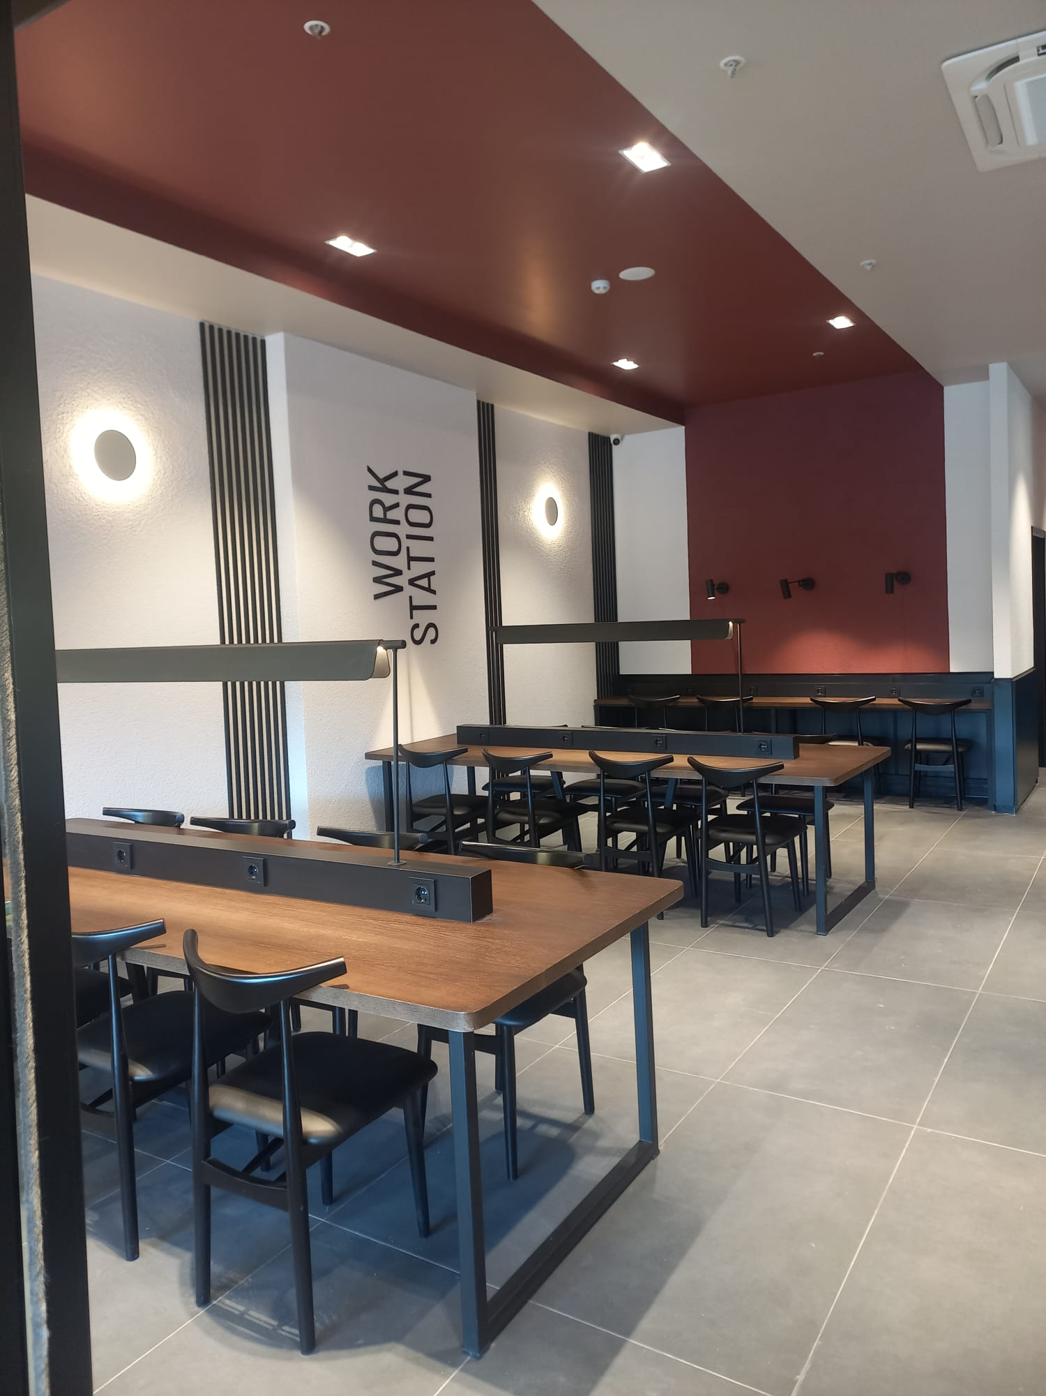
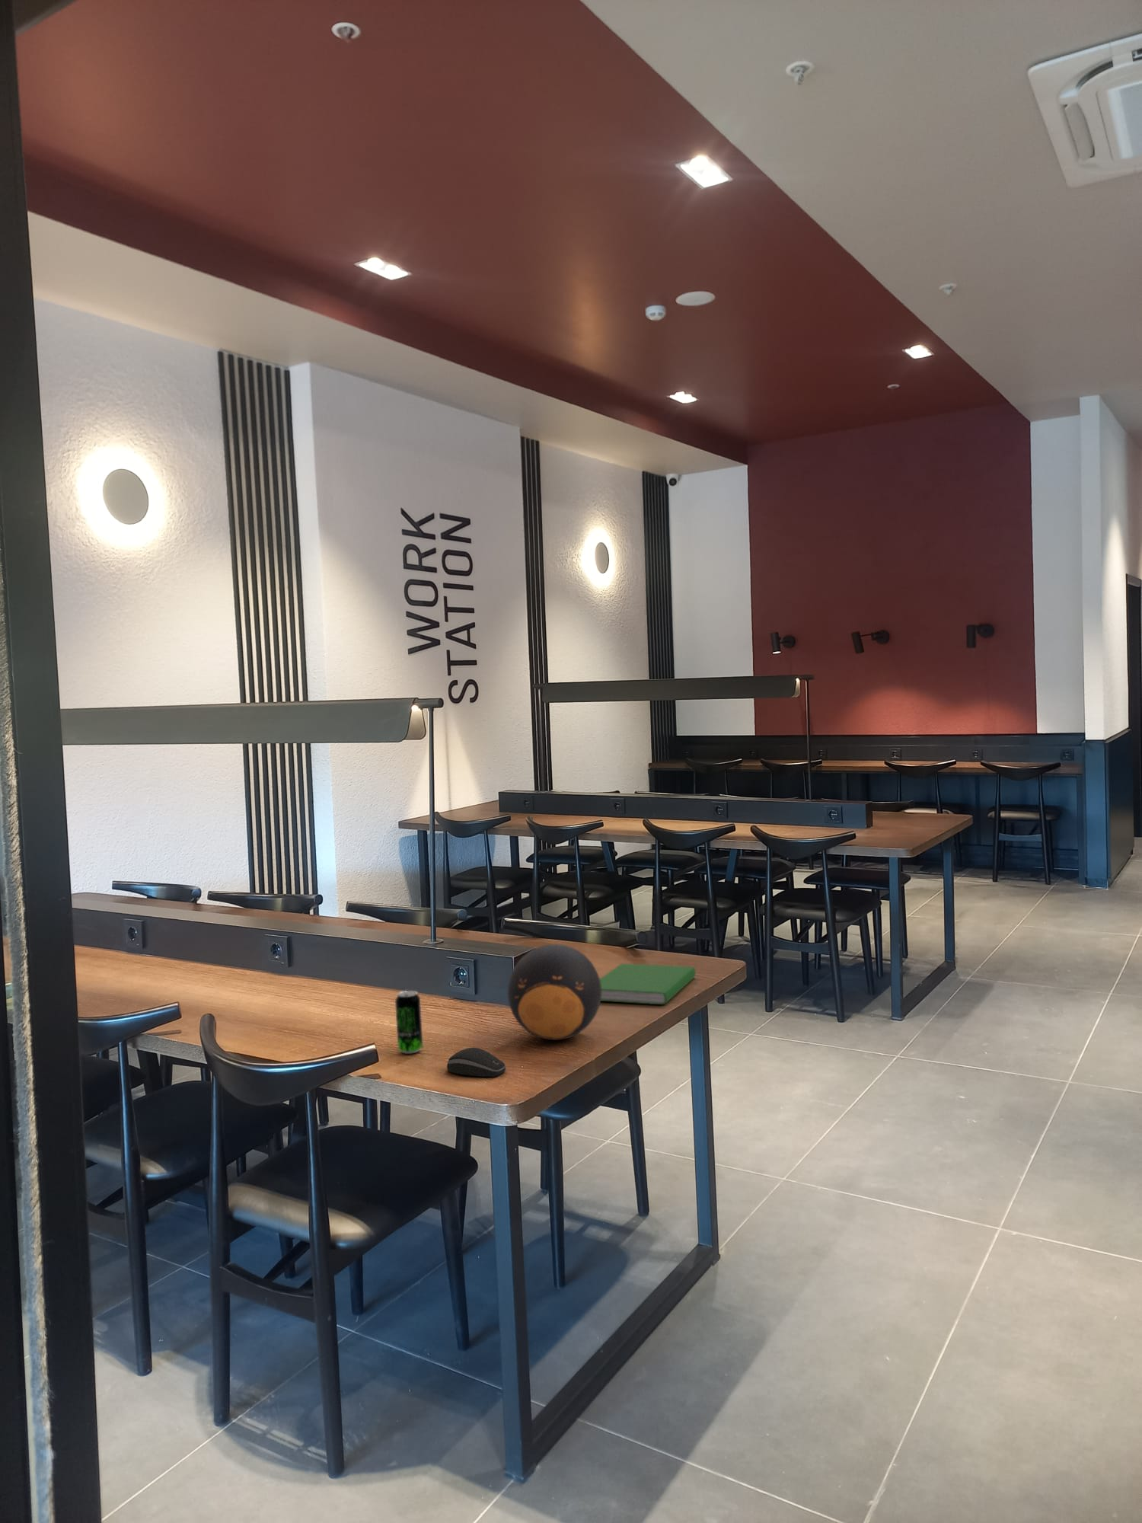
+ decorative ball [507,944,601,1041]
+ hardcover book [599,963,697,1005]
+ computer mouse [446,1047,506,1078]
+ beverage can [395,989,423,1054]
